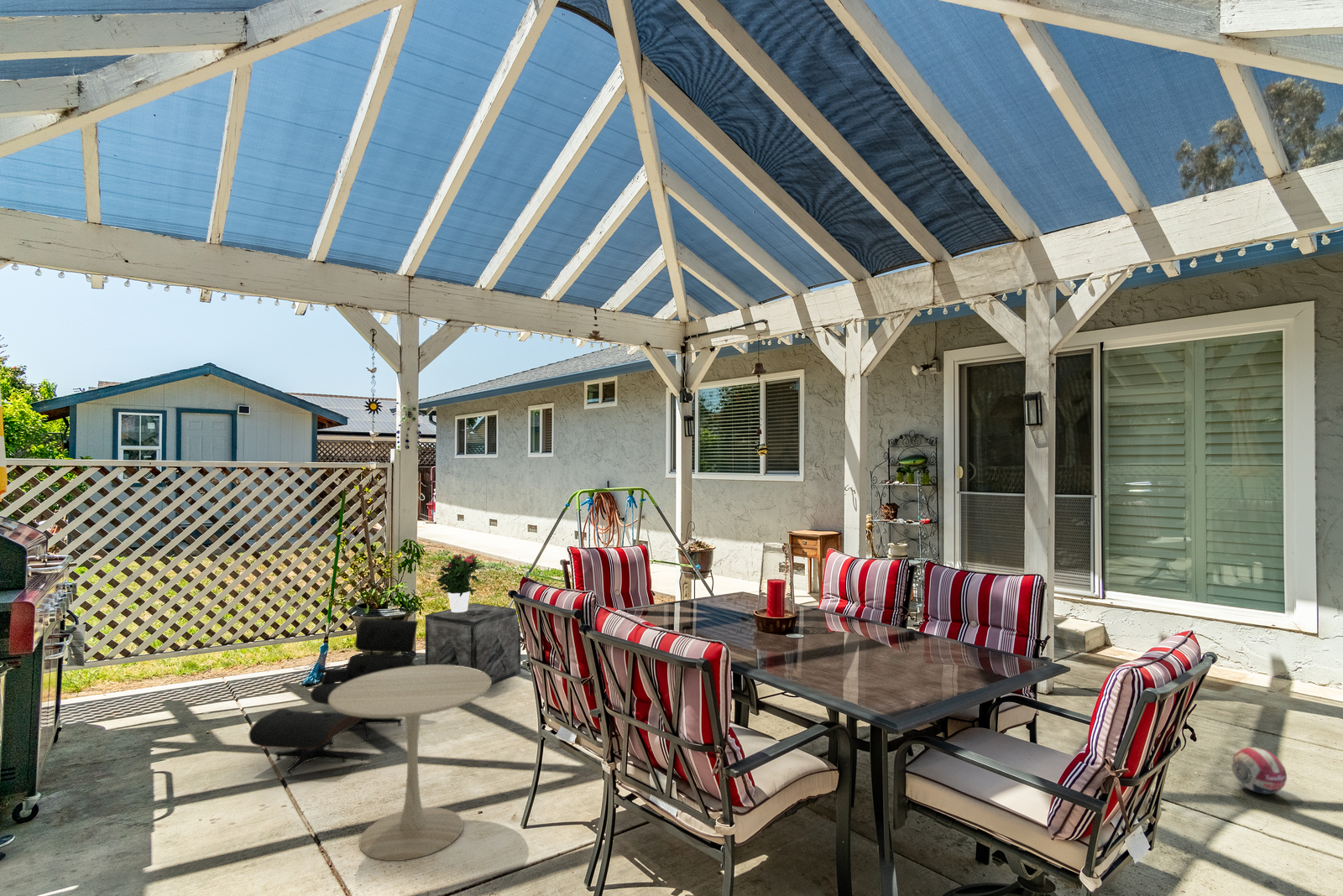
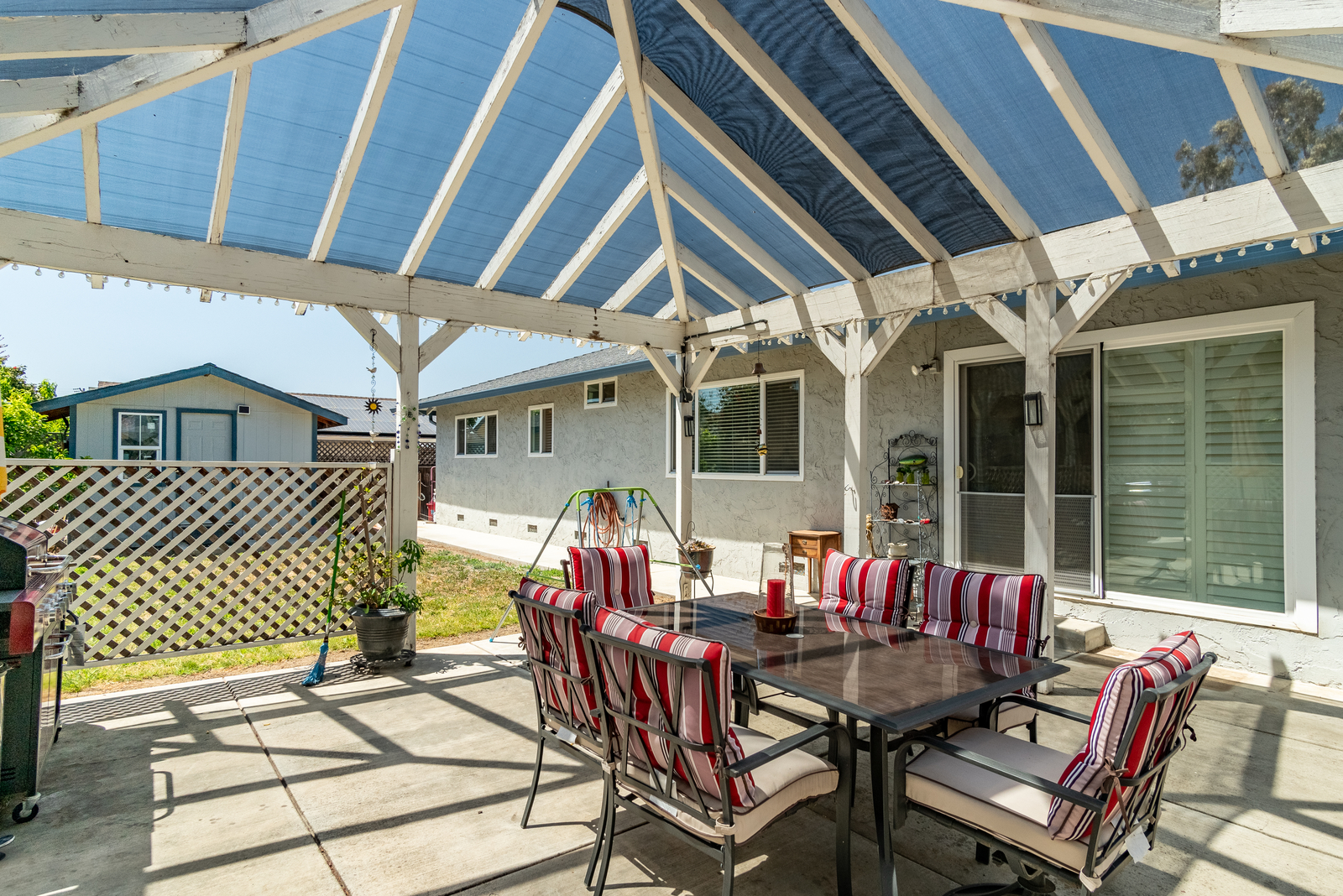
- ball [1231,747,1288,794]
- storage crate [425,602,521,685]
- lounge chair [248,619,419,777]
- side table [328,664,491,862]
- potted flower [435,553,486,612]
